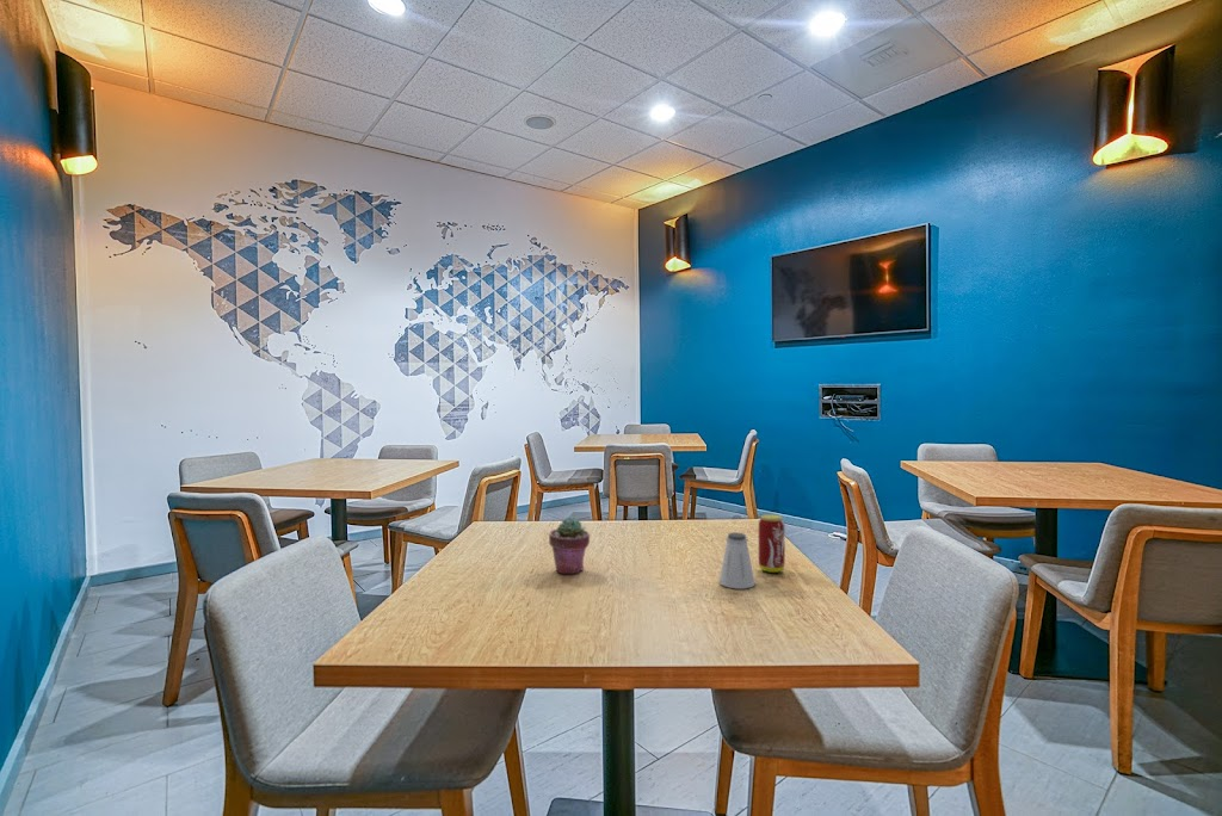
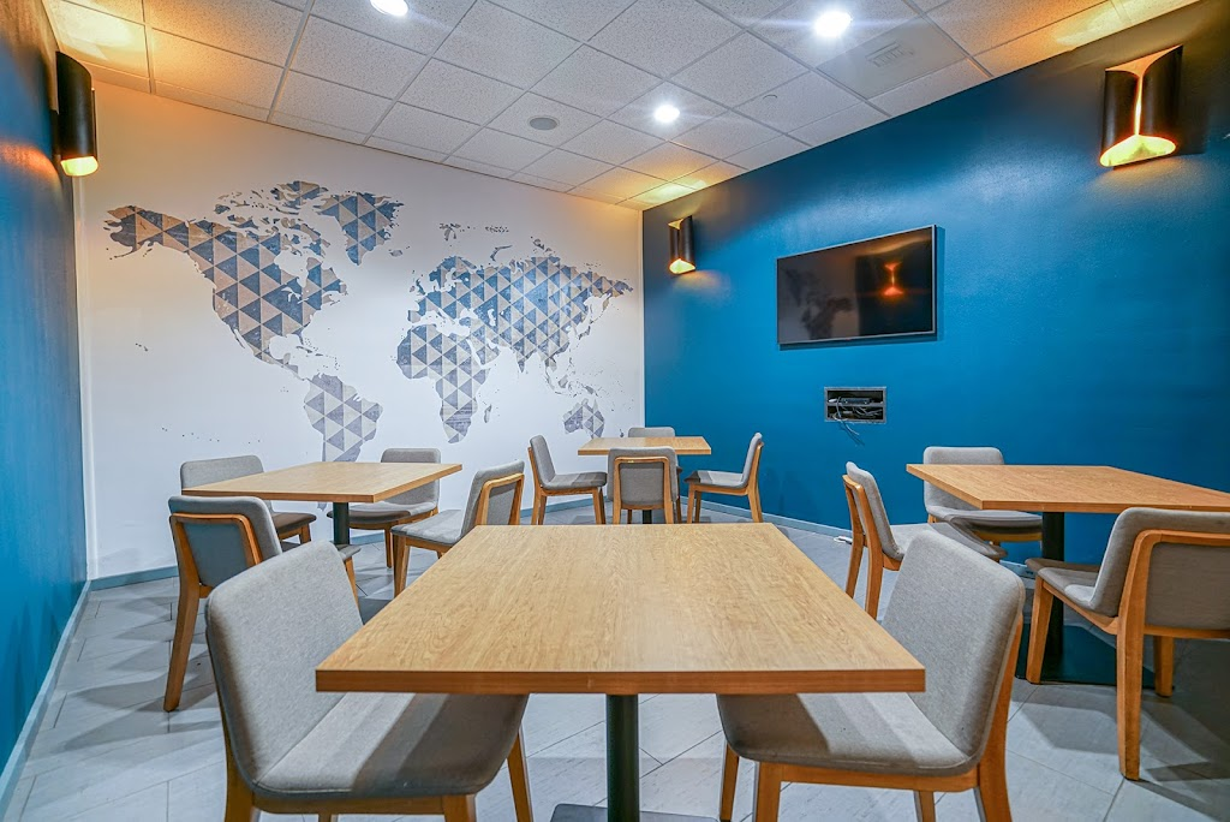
- beverage can [758,513,786,574]
- saltshaker [718,531,757,589]
- potted succulent [548,515,591,575]
